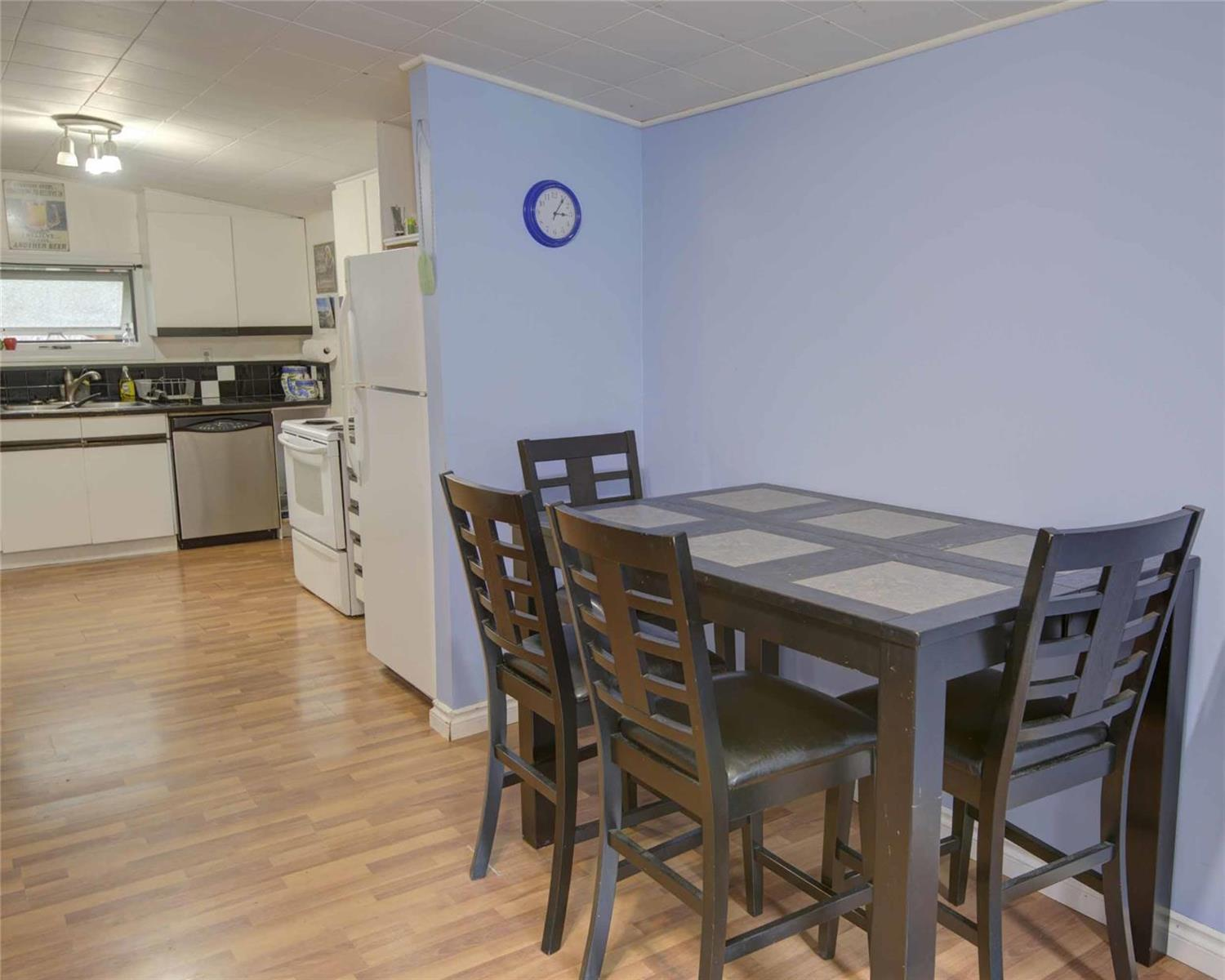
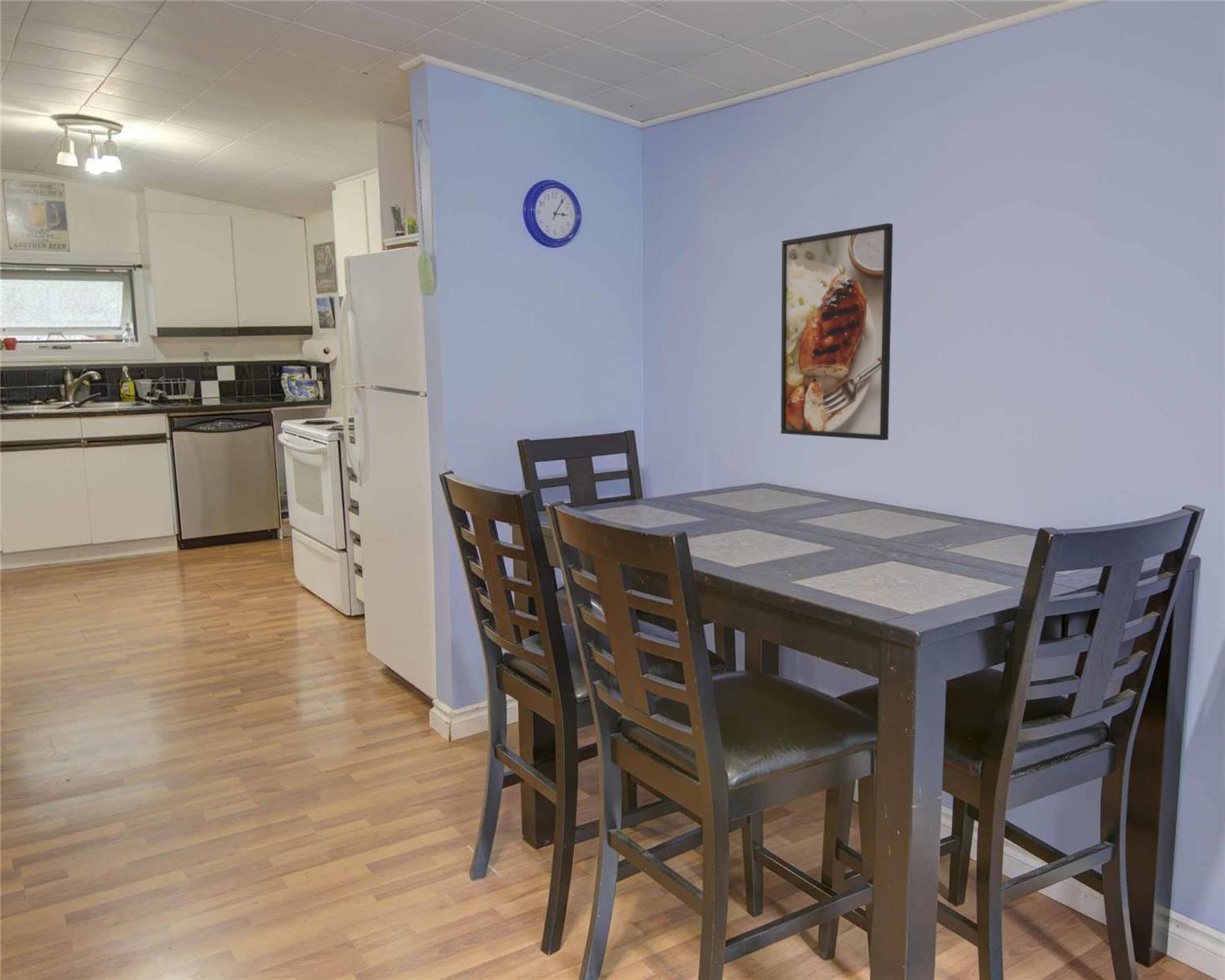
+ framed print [780,222,893,441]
